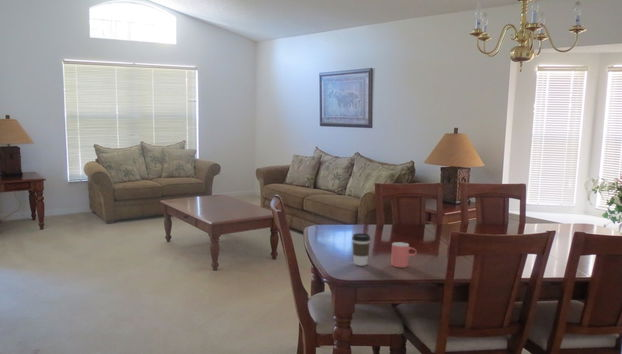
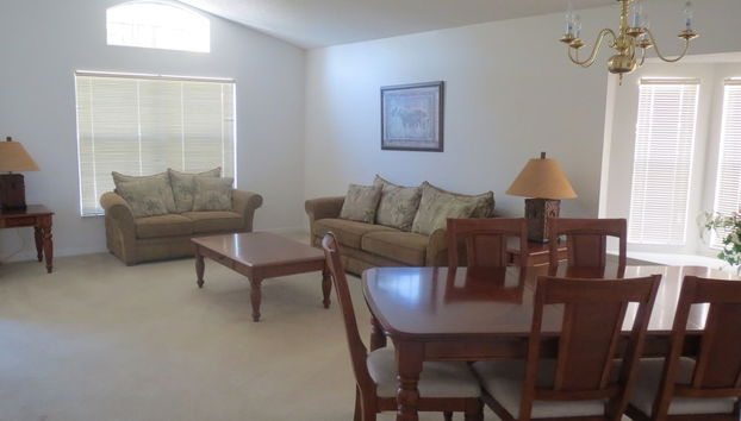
- coffee cup [351,232,371,267]
- cup [390,241,417,268]
